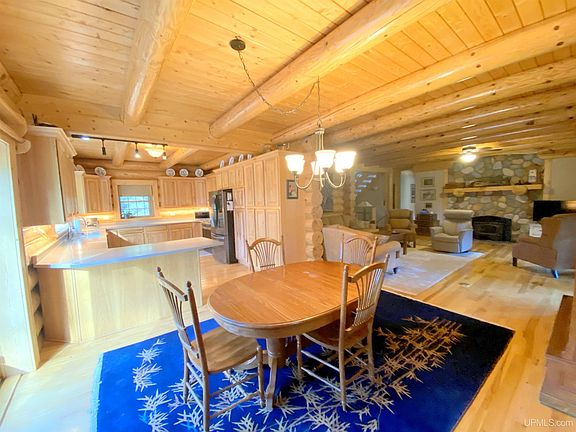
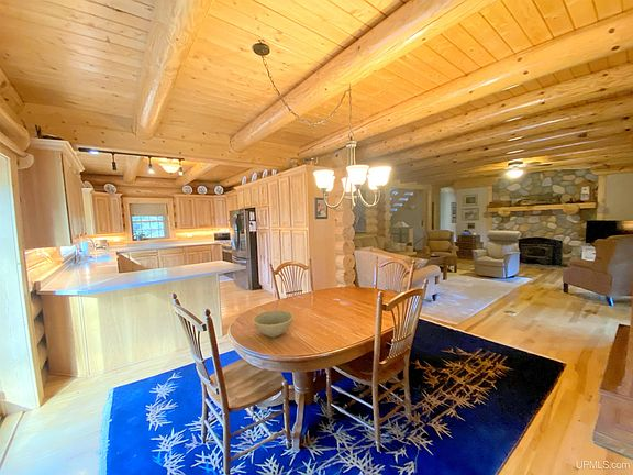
+ bowl [252,309,295,339]
